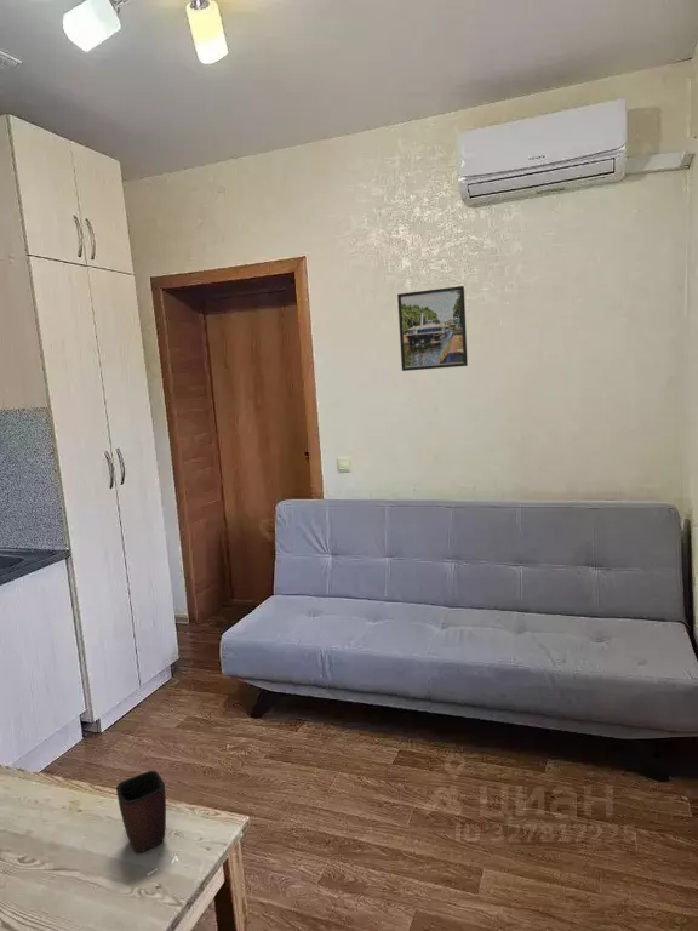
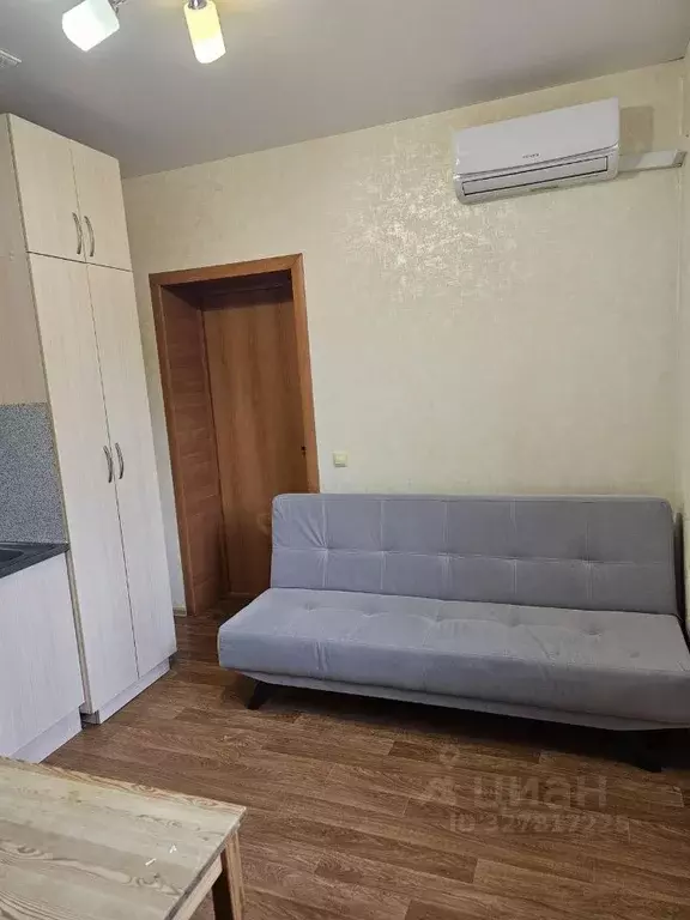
- mug [115,770,167,855]
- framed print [396,285,469,372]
